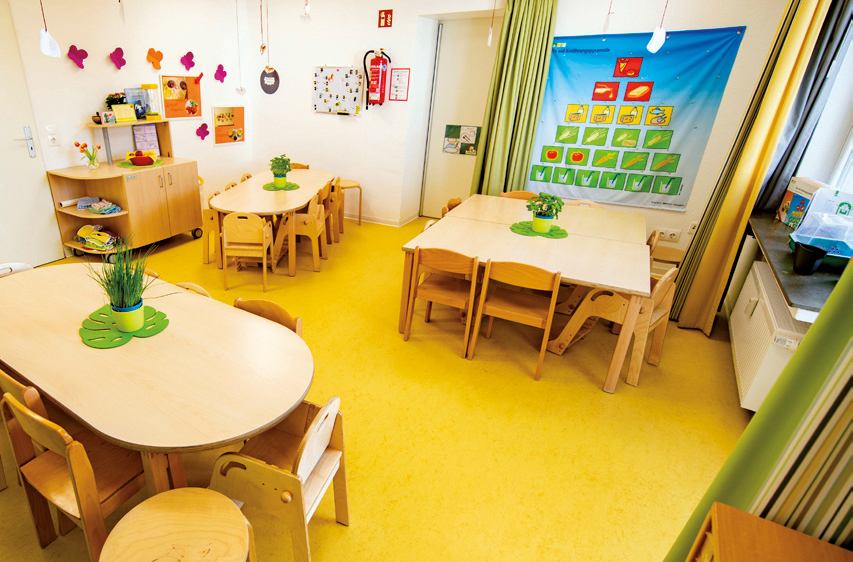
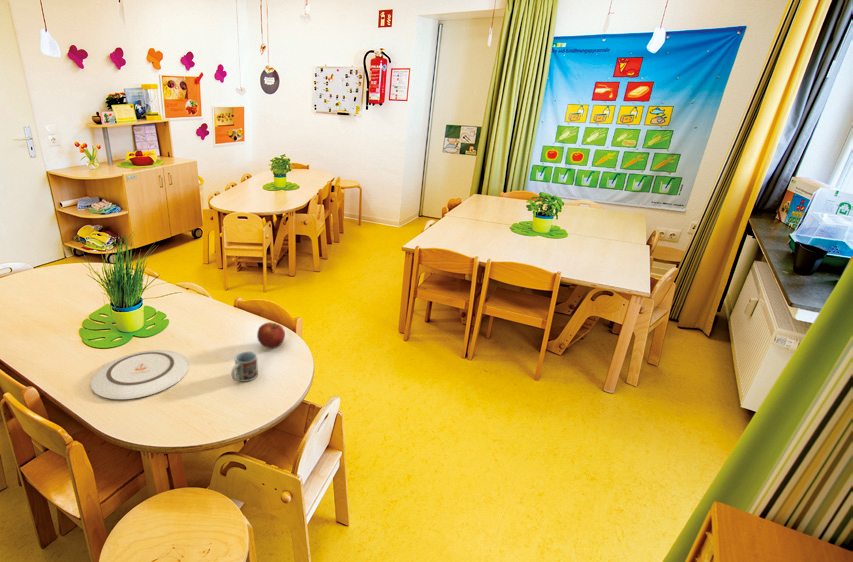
+ plate [90,349,190,400]
+ cup [230,350,259,383]
+ apple [256,321,286,350]
